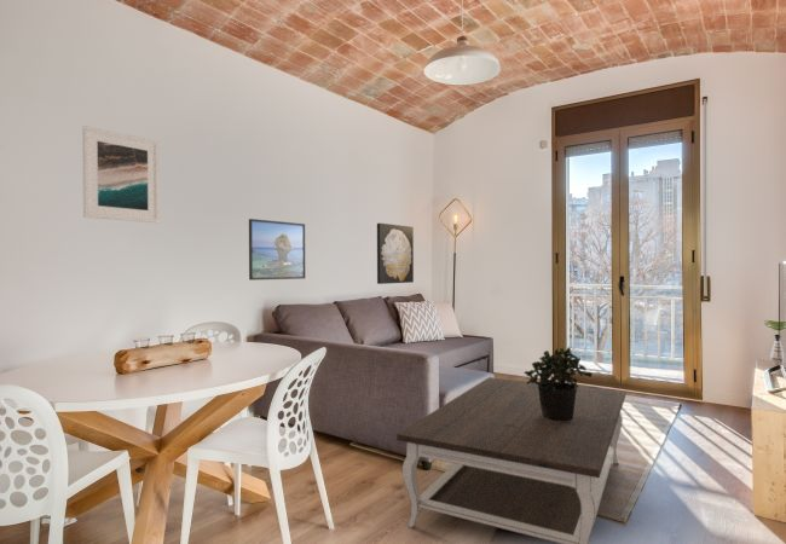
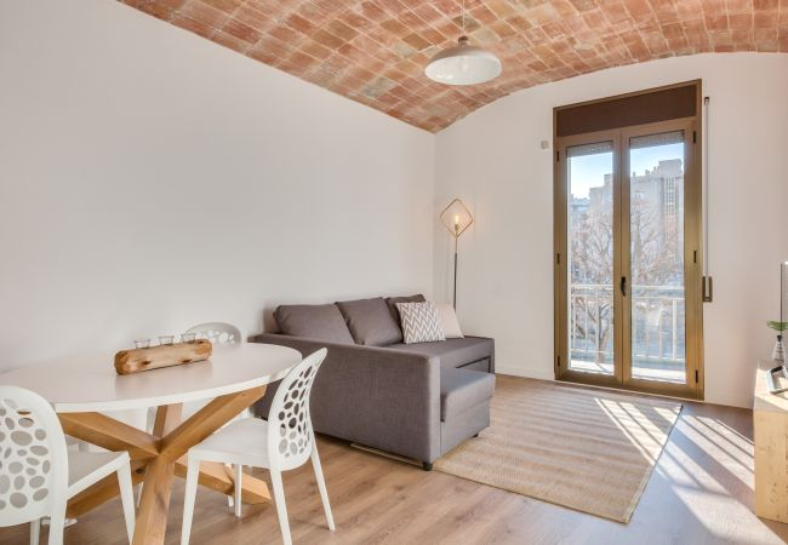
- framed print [248,218,306,282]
- wall art [376,222,415,285]
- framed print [81,125,161,224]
- potted plant [522,346,593,421]
- coffee table [395,376,626,544]
